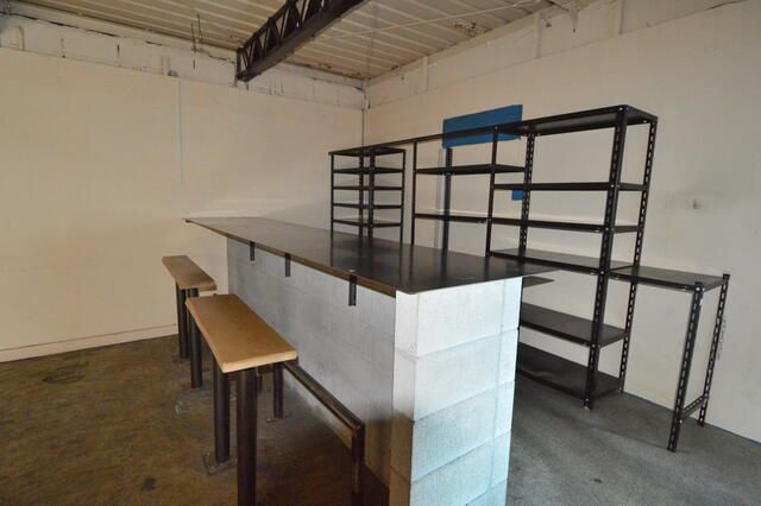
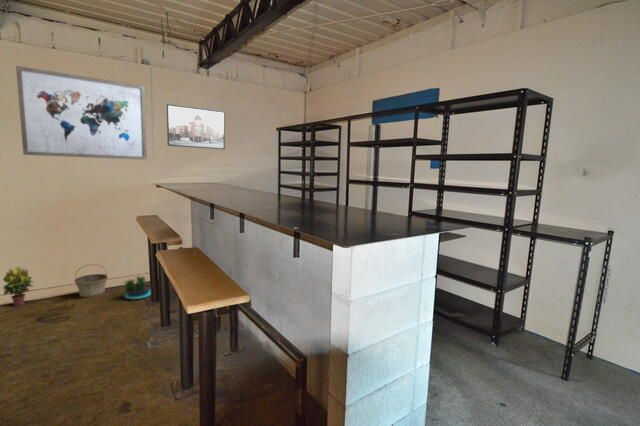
+ potted plant [120,275,151,300]
+ basket [73,263,109,299]
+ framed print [166,103,226,150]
+ potted plant [1,266,36,307]
+ wall art [15,65,148,161]
